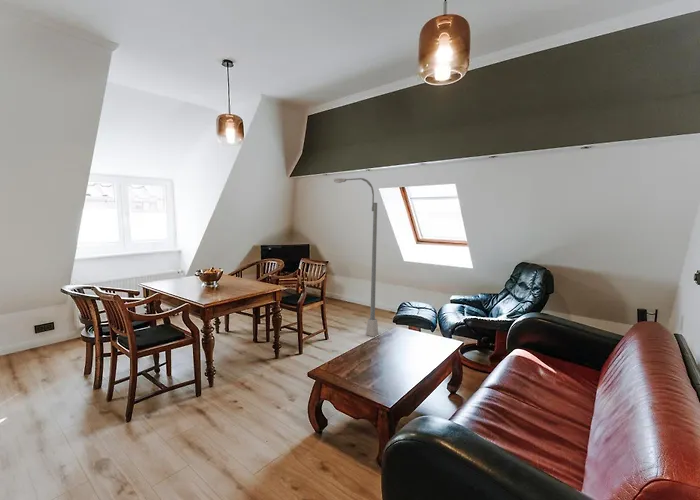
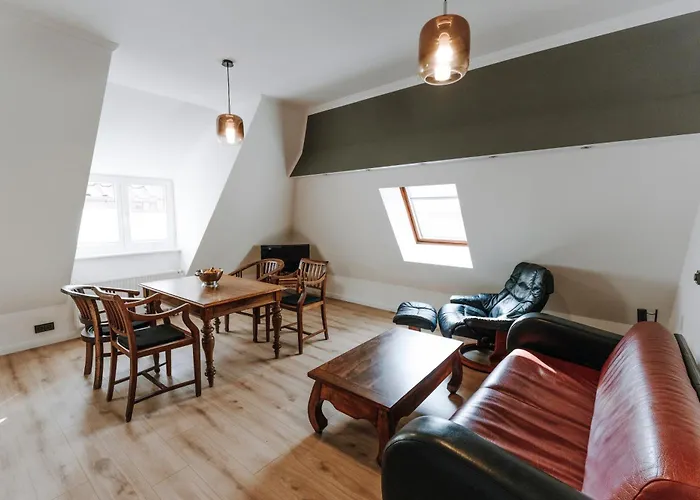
- floor lamp [333,177,379,338]
